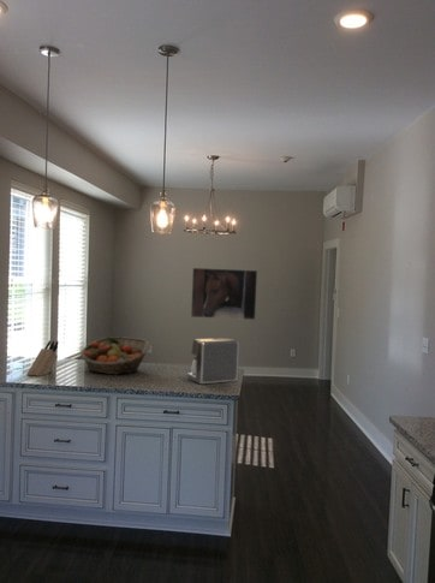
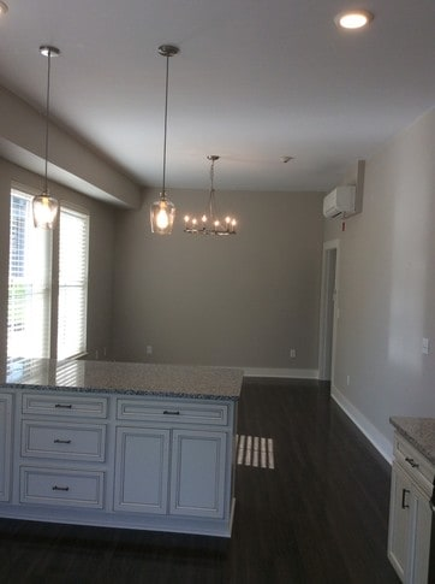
- coffee maker [186,337,240,386]
- fruit basket [79,335,151,376]
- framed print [190,267,258,321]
- knife block [26,339,59,377]
